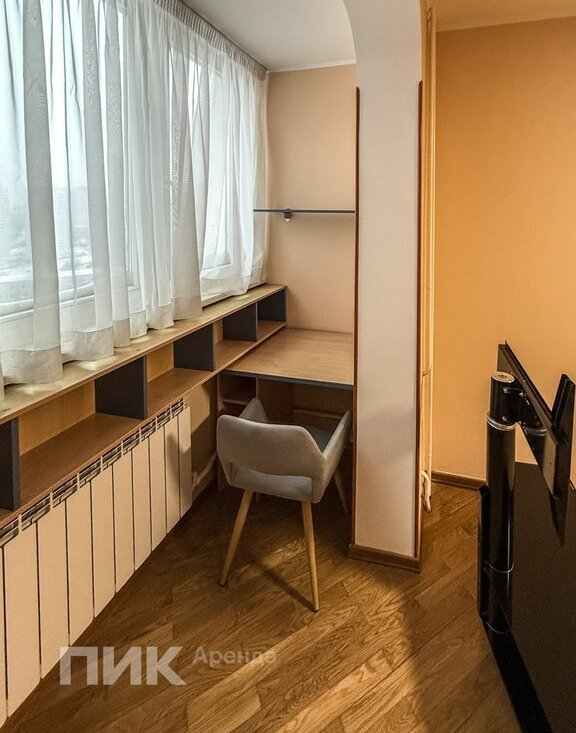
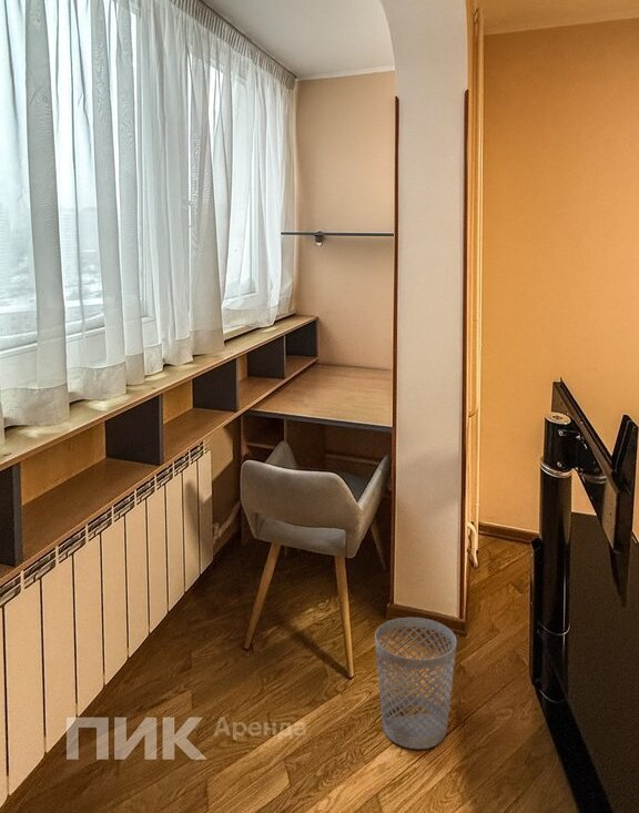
+ wastebasket [374,617,458,750]
